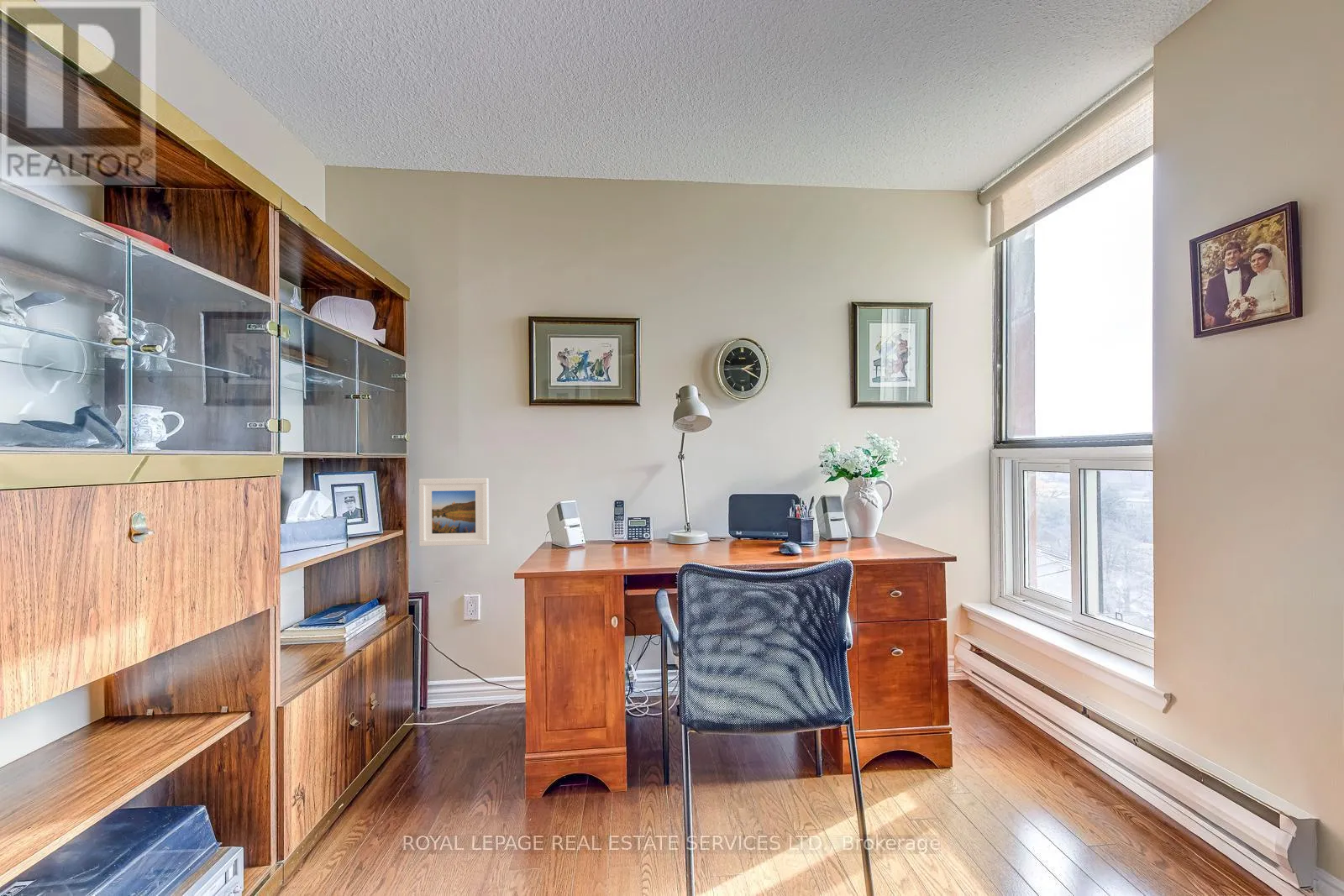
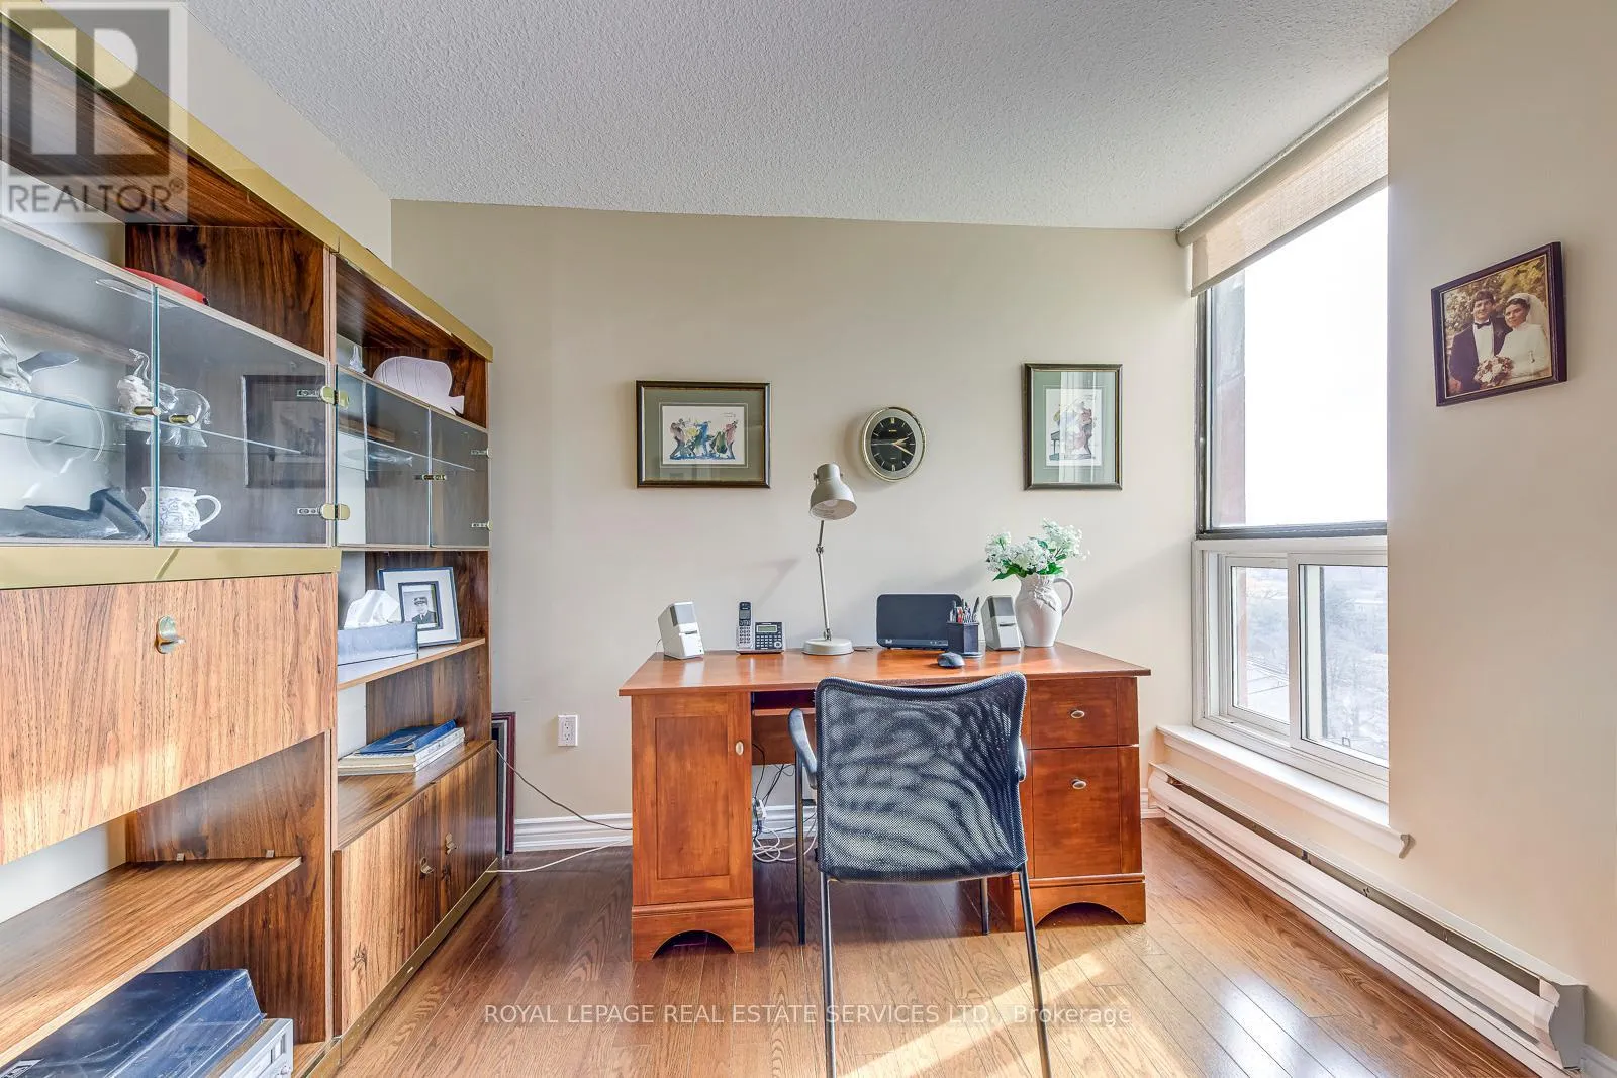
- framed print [418,477,490,547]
